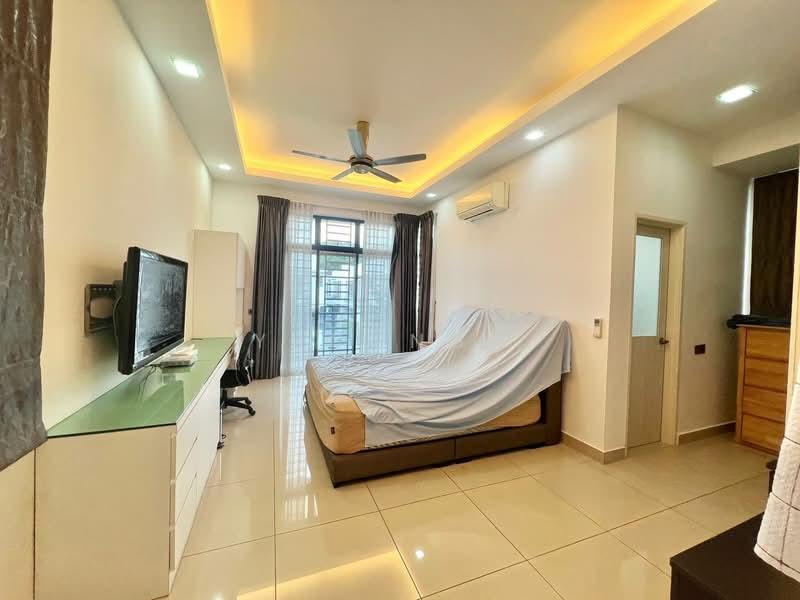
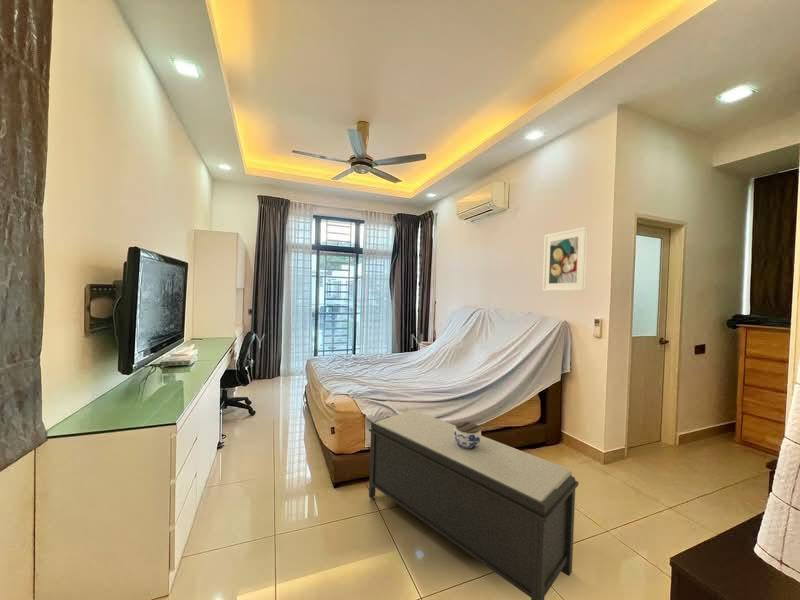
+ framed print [541,226,588,292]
+ jar [454,421,482,449]
+ bench [368,409,580,600]
